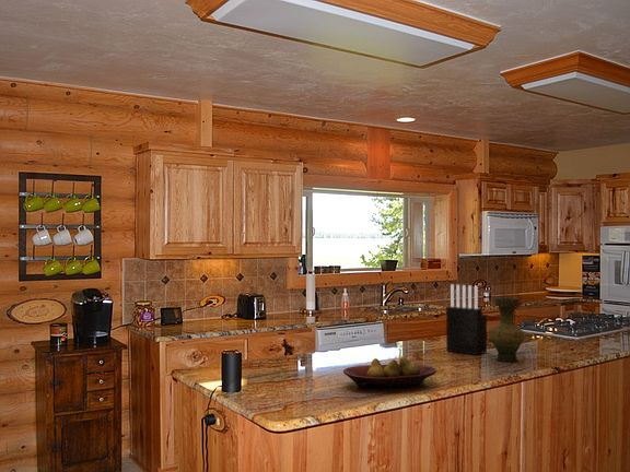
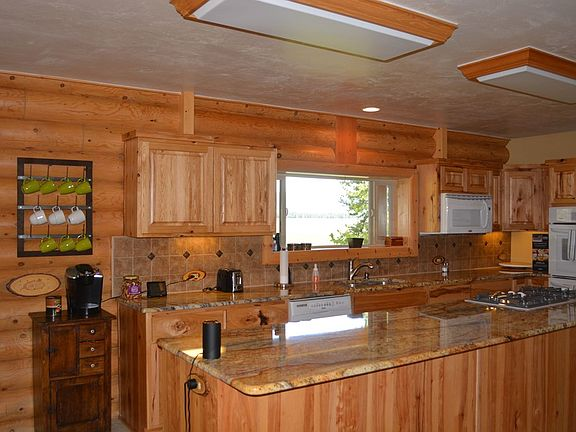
- vase [489,296,525,363]
- fruit bowl [342,356,439,390]
- knife block [445,283,488,356]
